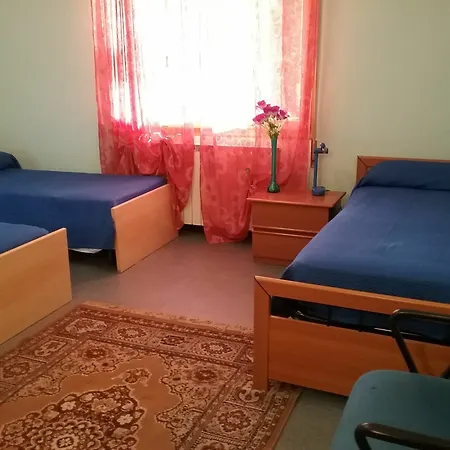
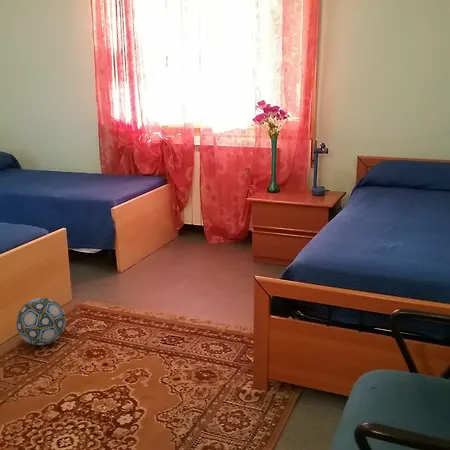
+ ball [15,297,67,346]
